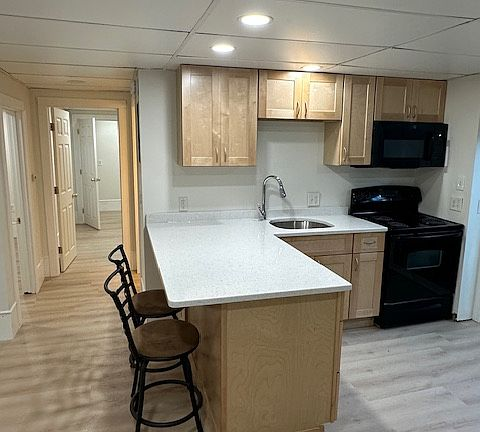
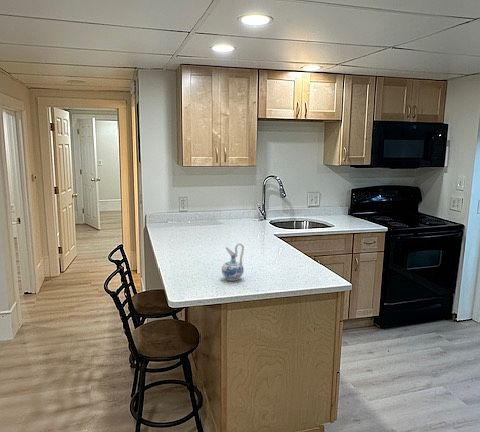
+ ceramic pitcher [221,242,245,282]
